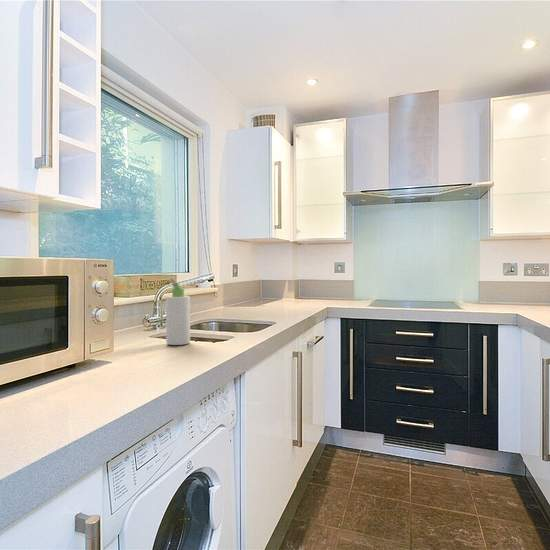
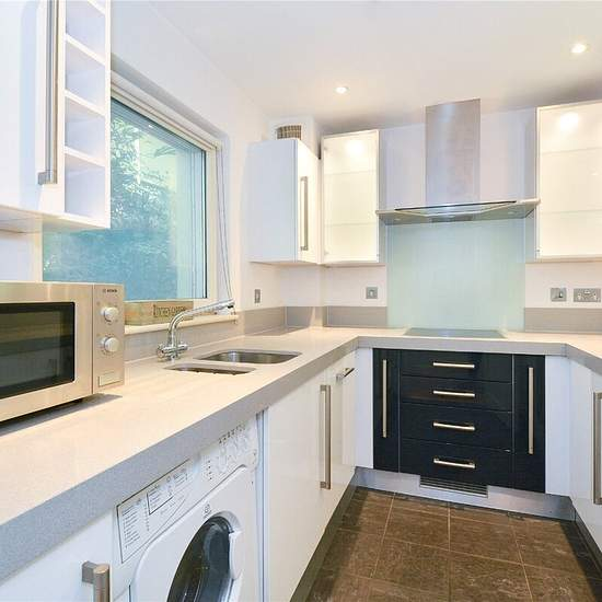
- bottle [165,277,191,346]
